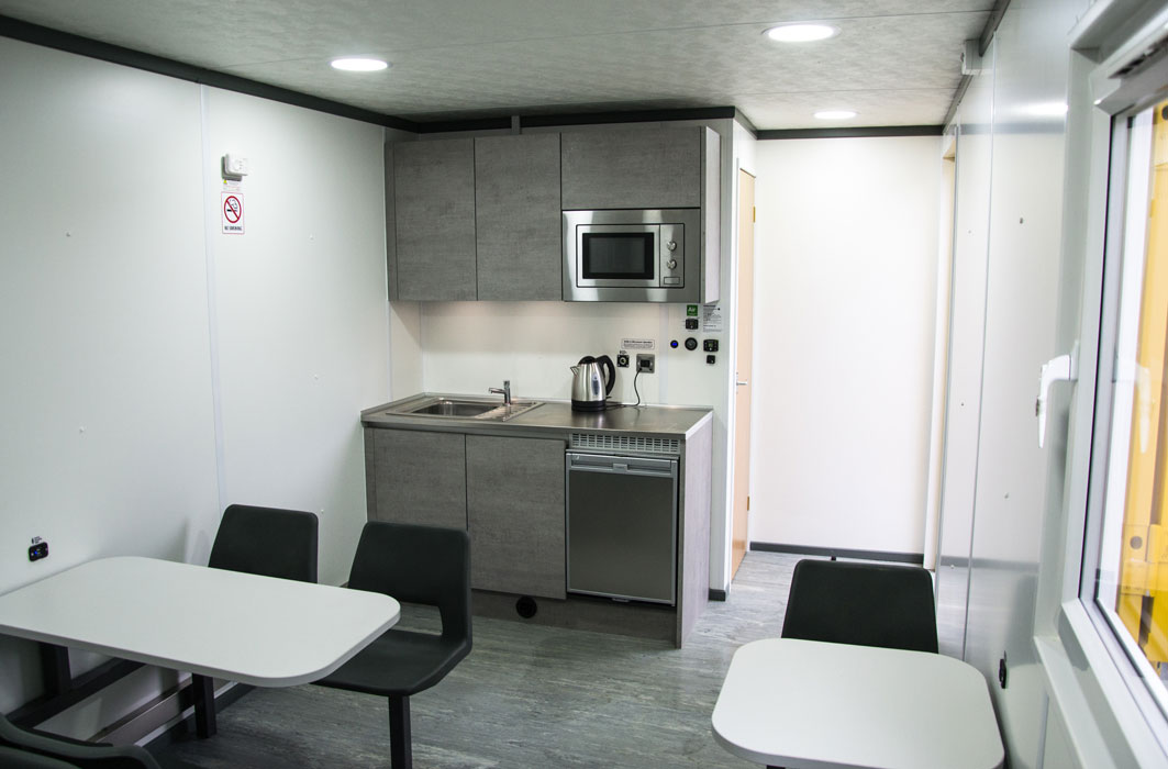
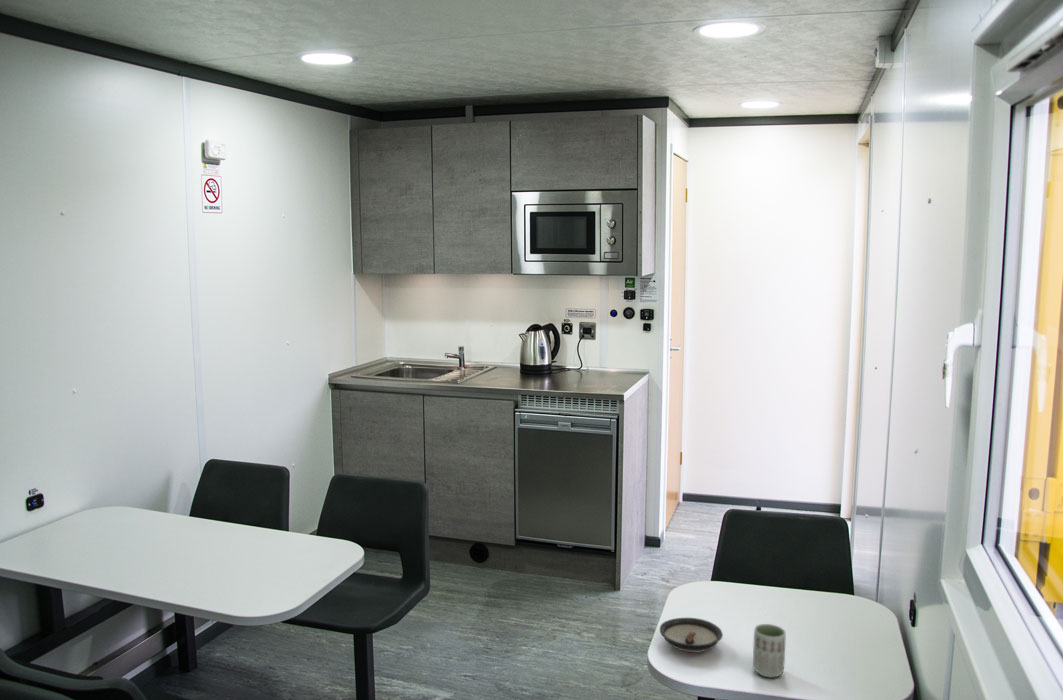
+ cup [752,623,787,679]
+ saucer [659,617,723,653]
